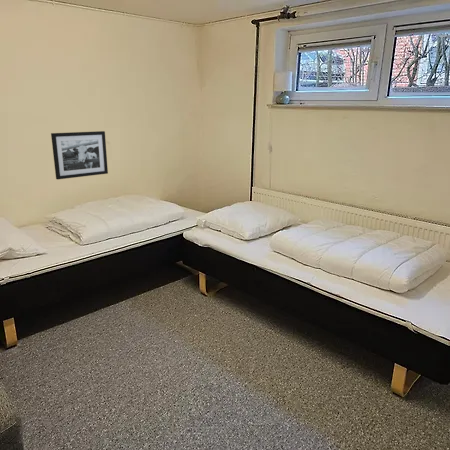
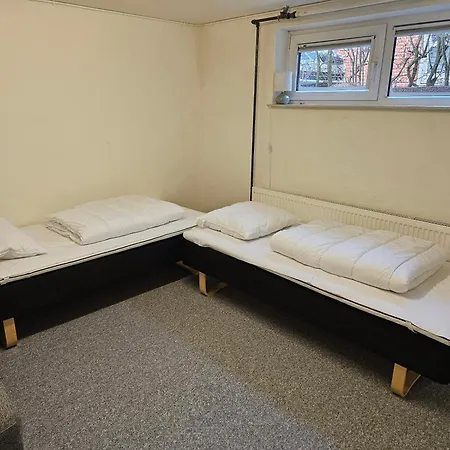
- picture frame [50,130,109,181]
